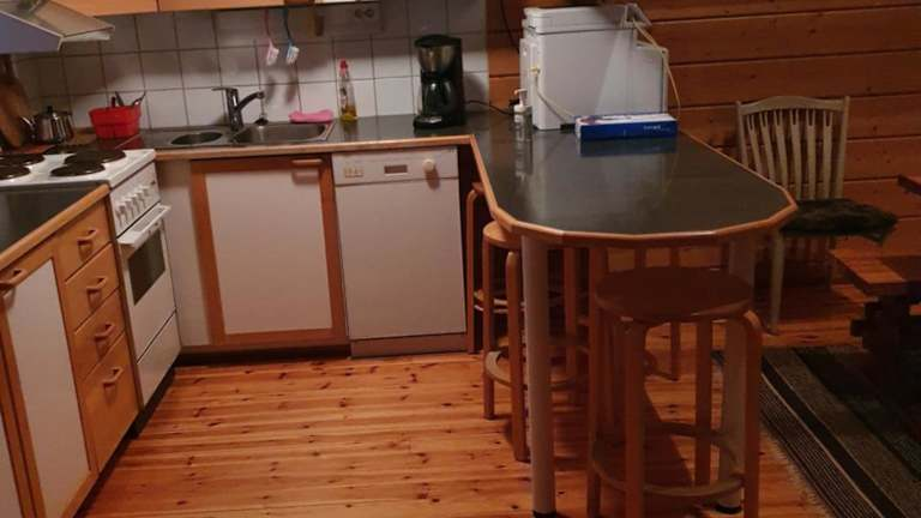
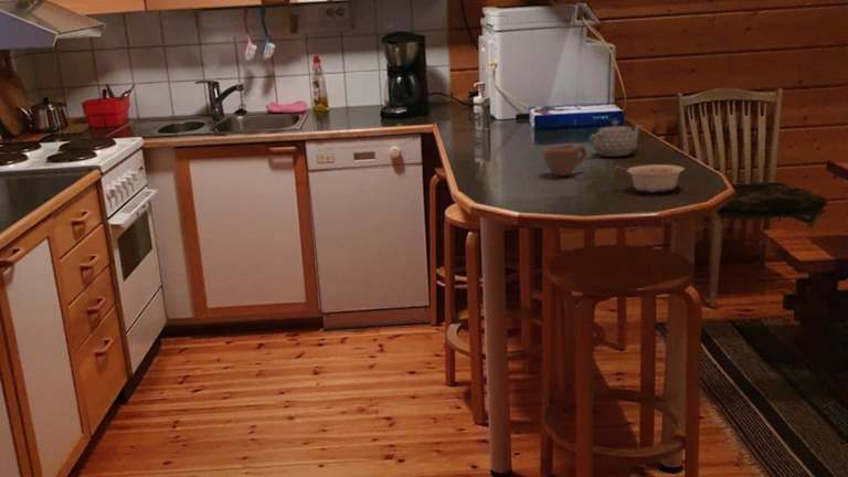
+ cup [541,142,589,177]
+ teapot [589,120,644,158]
+ legume [614,163,686,193]
